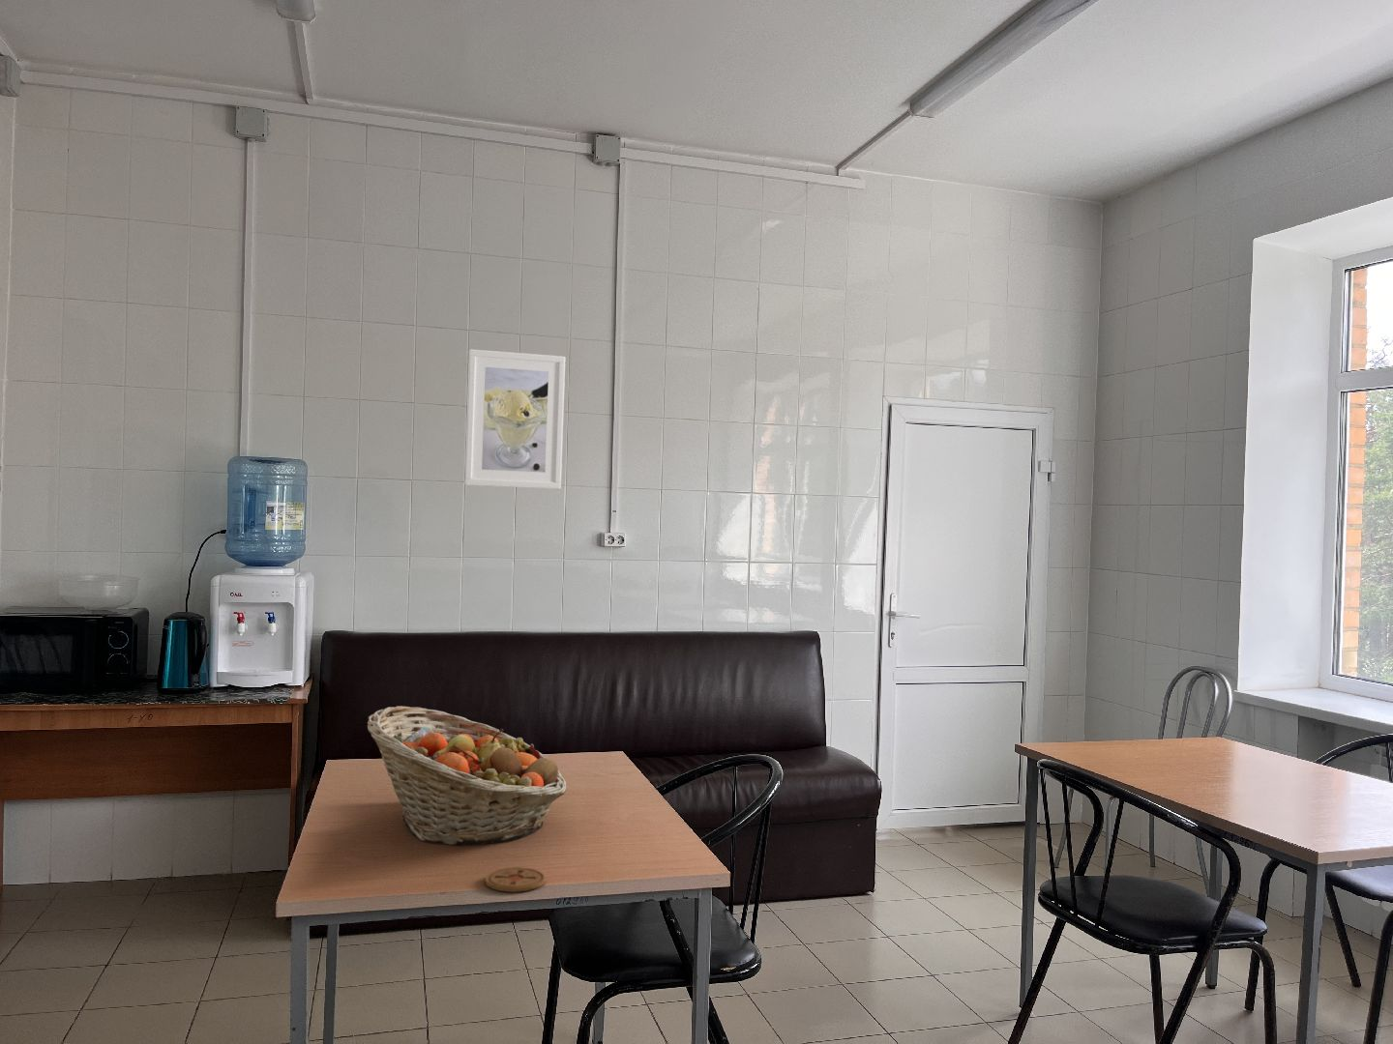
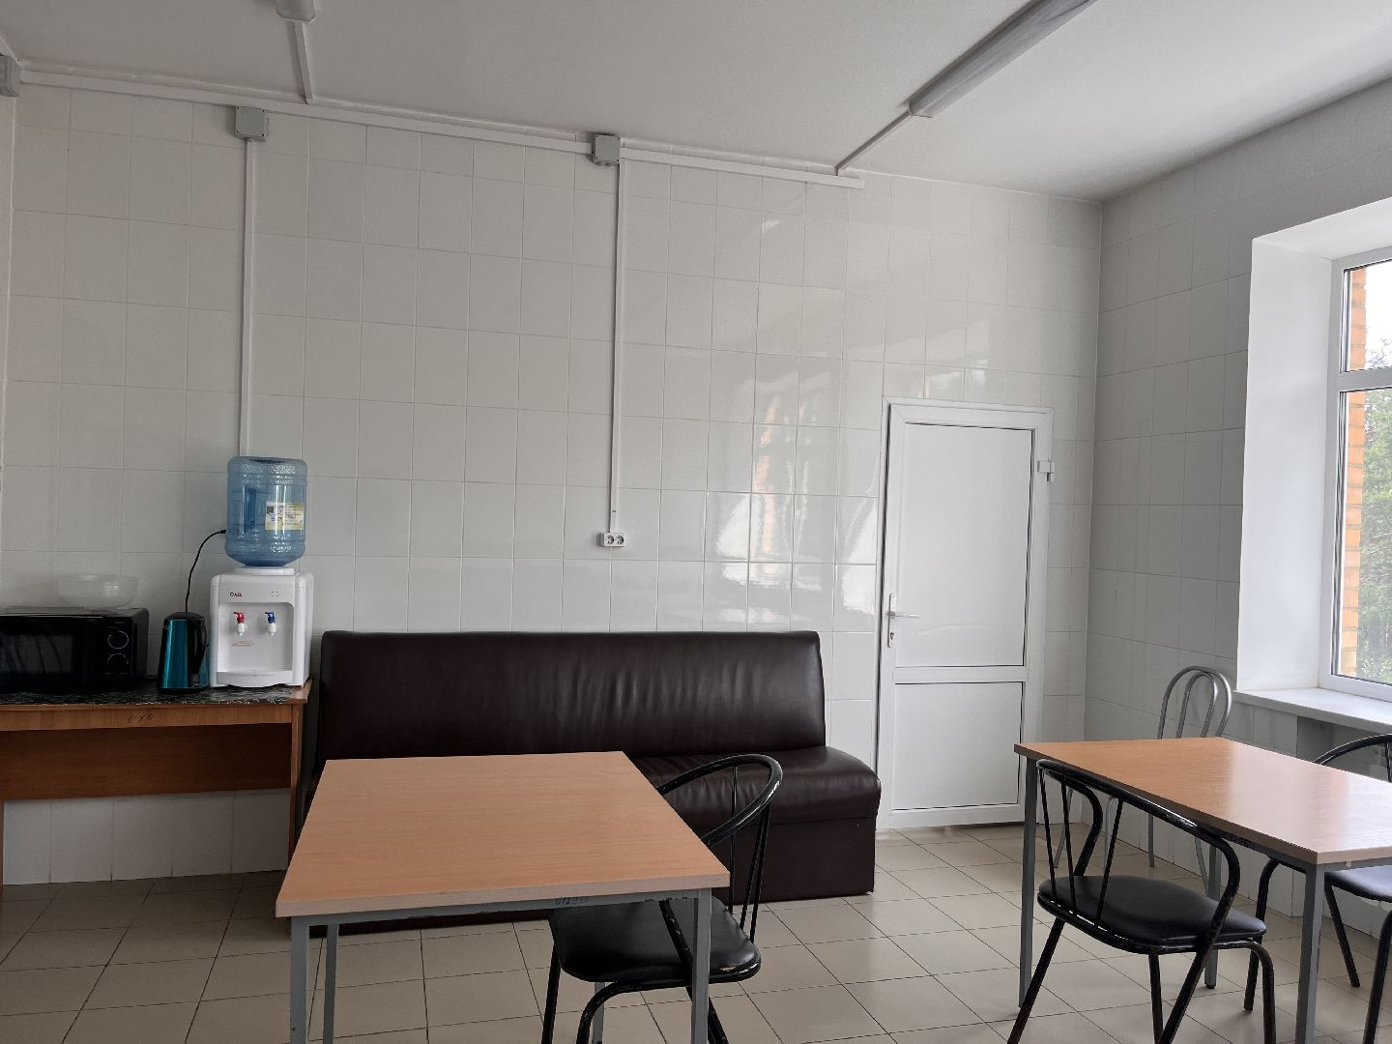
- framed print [463,348,566,490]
- fruit basket [366,705,567,847]
- coaster [484,866,546,893]
